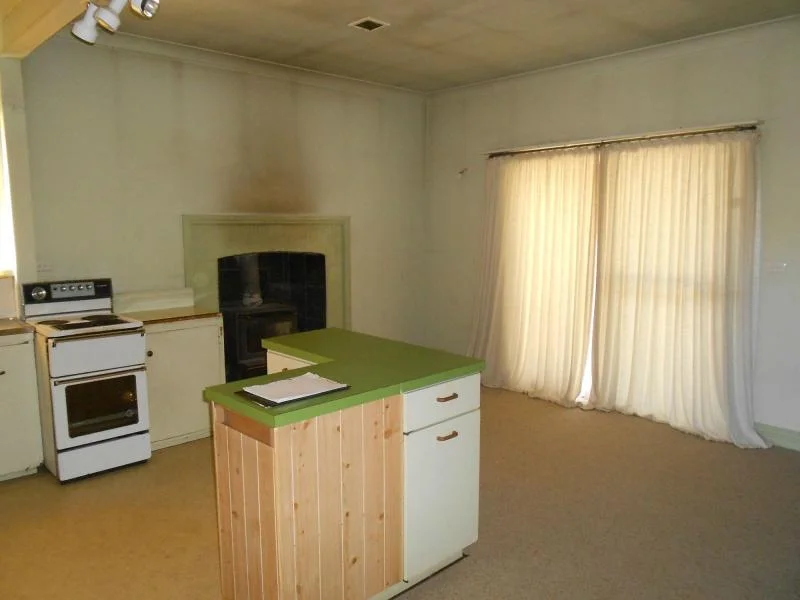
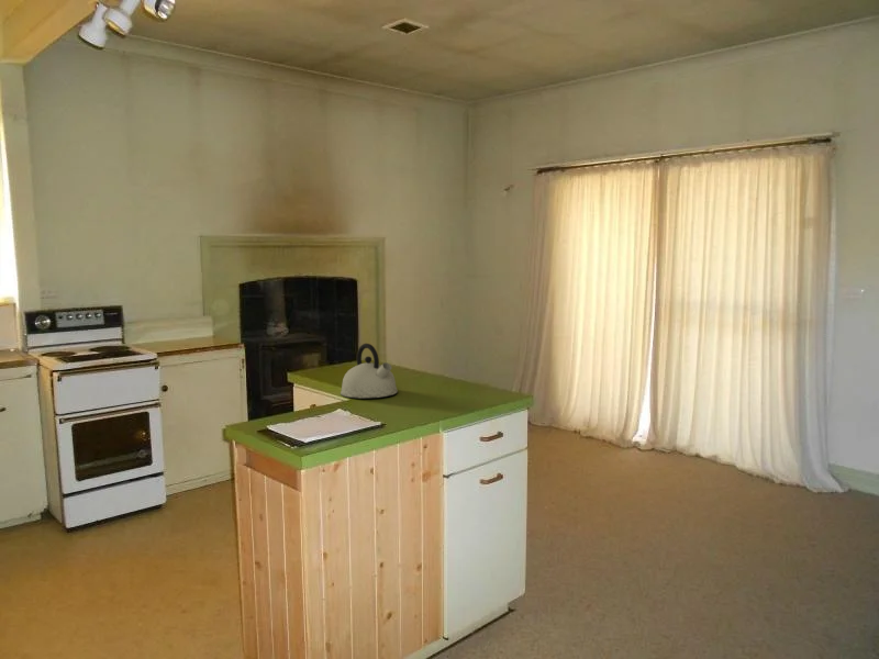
+ kettle [340,343,399,399]
